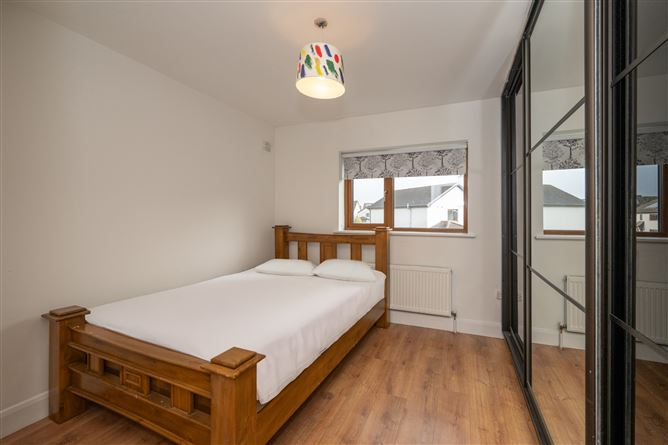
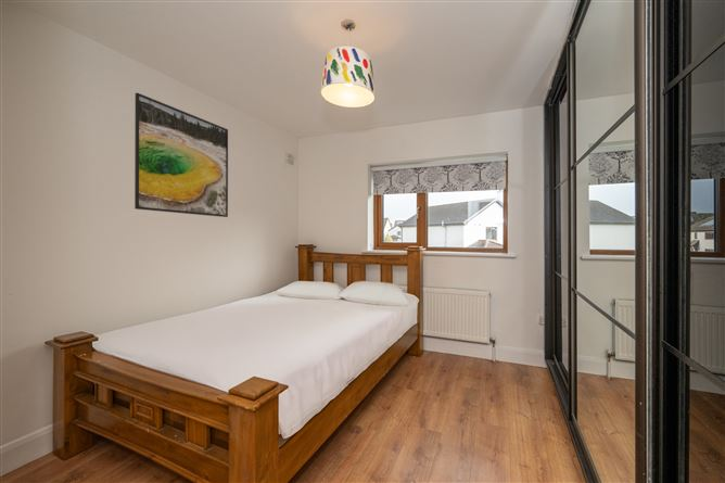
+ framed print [133,92,229,218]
